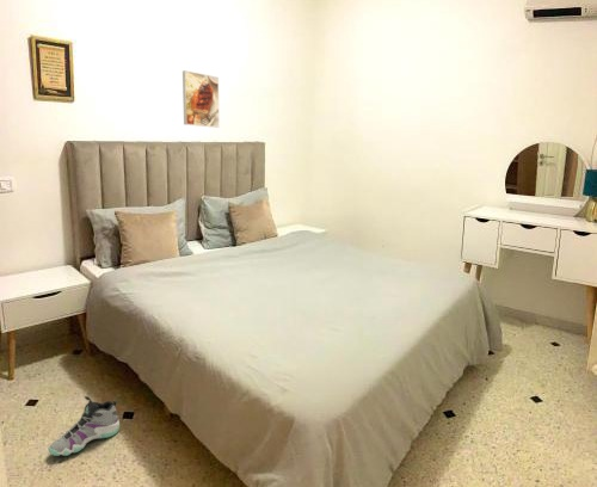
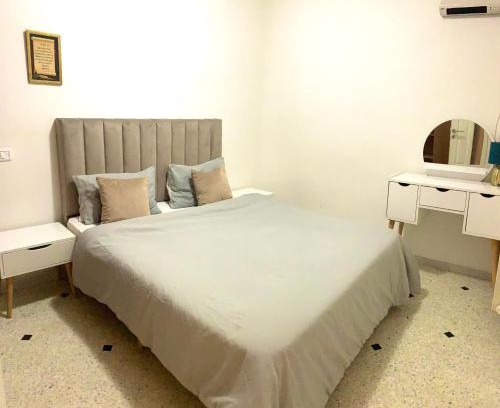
- sneaker [48,395,121,457]
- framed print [181,69,220,129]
